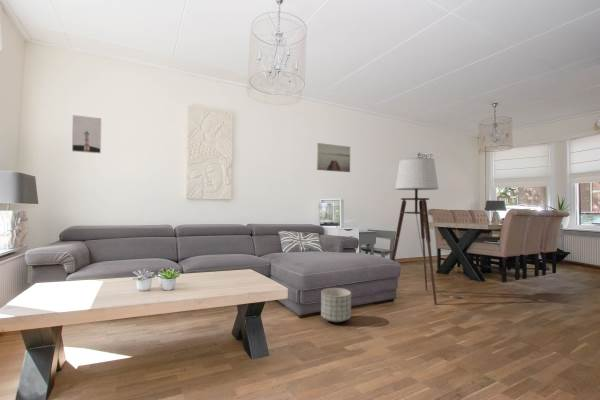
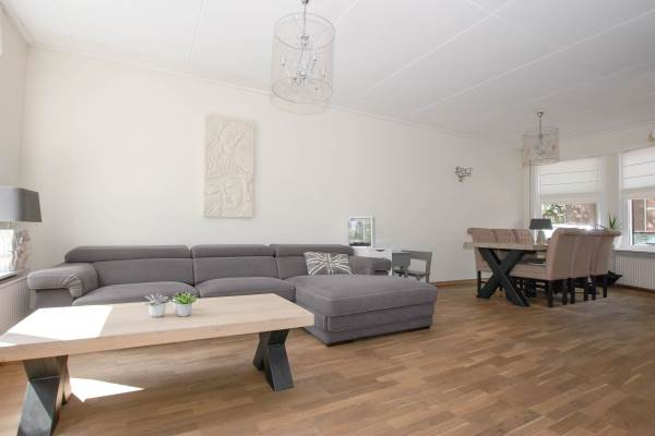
- planter [320,287,352,324]
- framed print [71,114,102,154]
- floor lamp [391,157,464,306]
- wall art [316,142,351,173]
